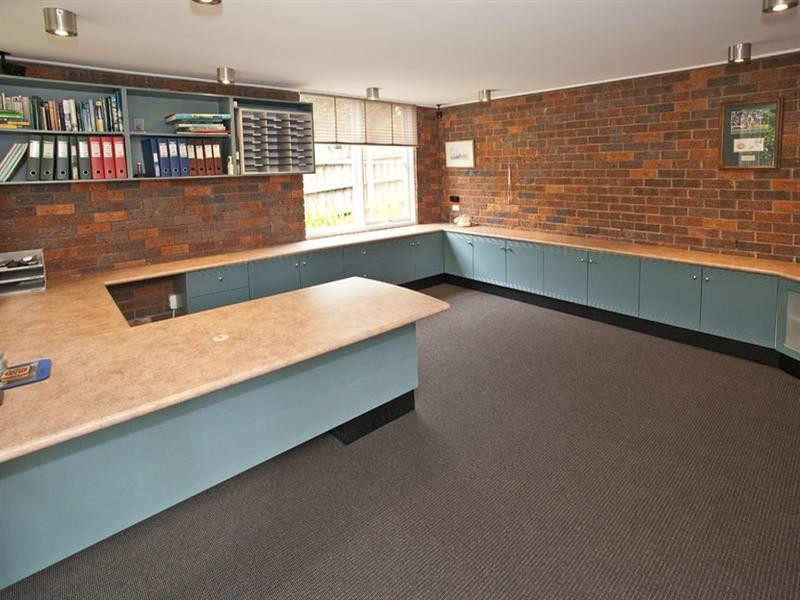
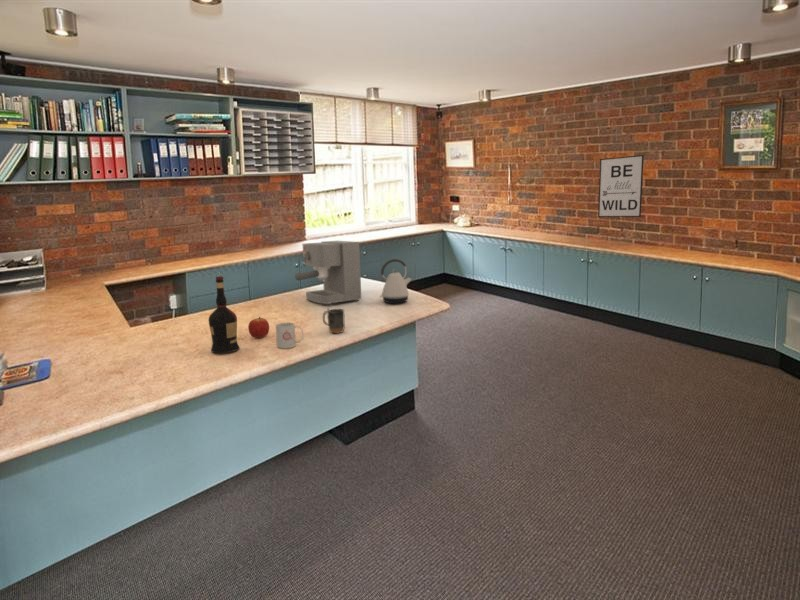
+ wall art [597,154,645,218]
+ kettle [379,258,412,304]
+ liquor [208,275,241,354]
+ apple [247,316,270,339]
+ coffee maker [294,240,362,306]
+ mug [322,307,346,334]
+ mug [274,322,304,349]
